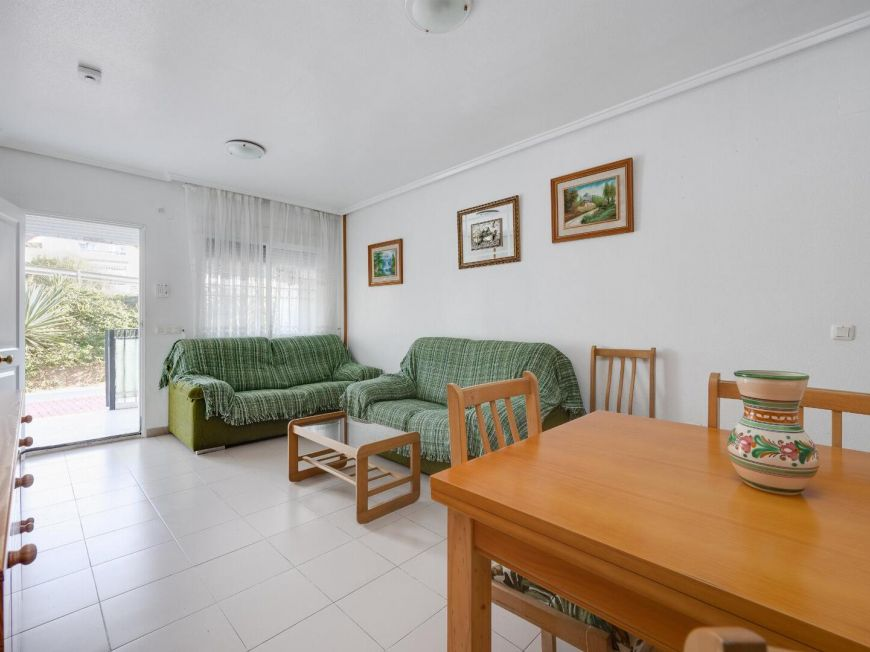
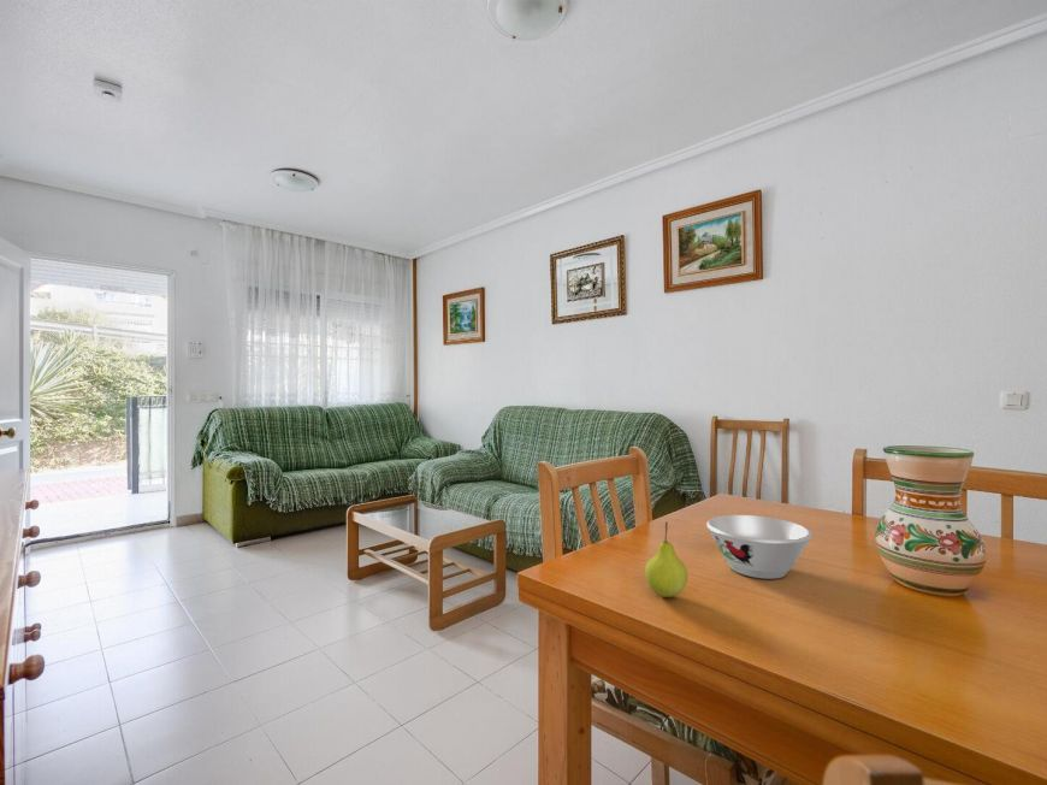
+ fruit [644,520,688,598]
+ bowl [705,514,814,580]
